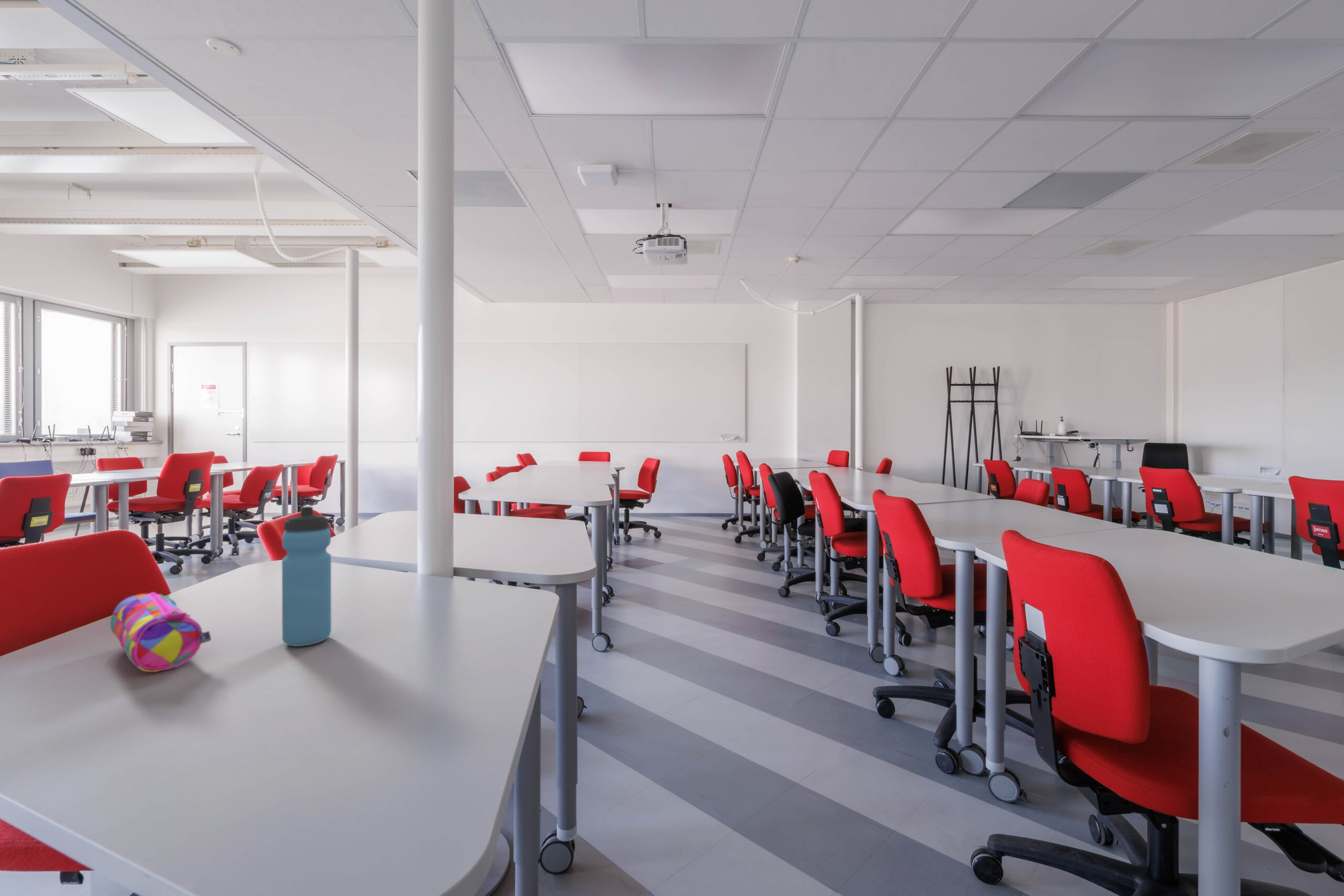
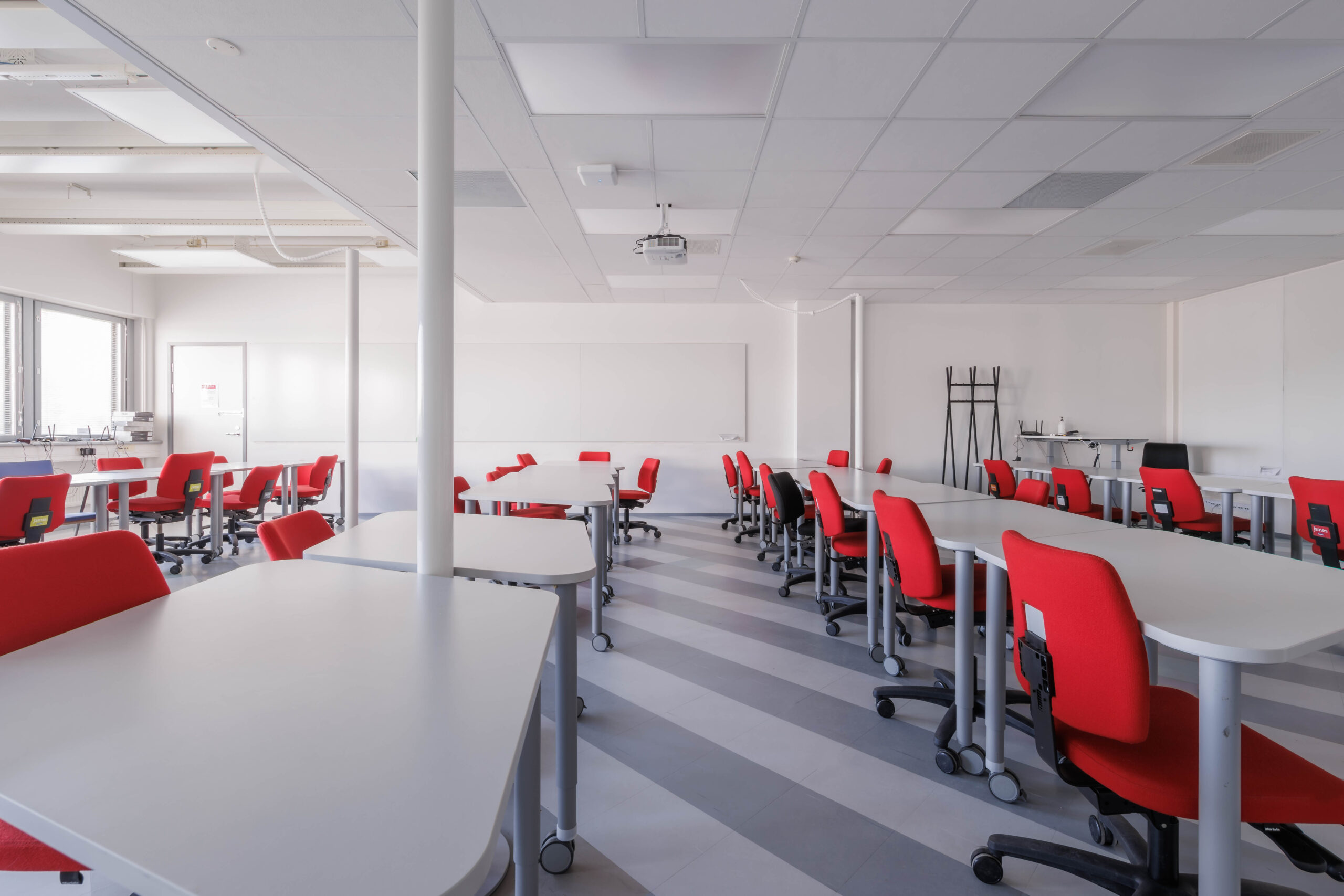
- pencil case [110,592,212,672]
- water bottle [281,506,332,647]
